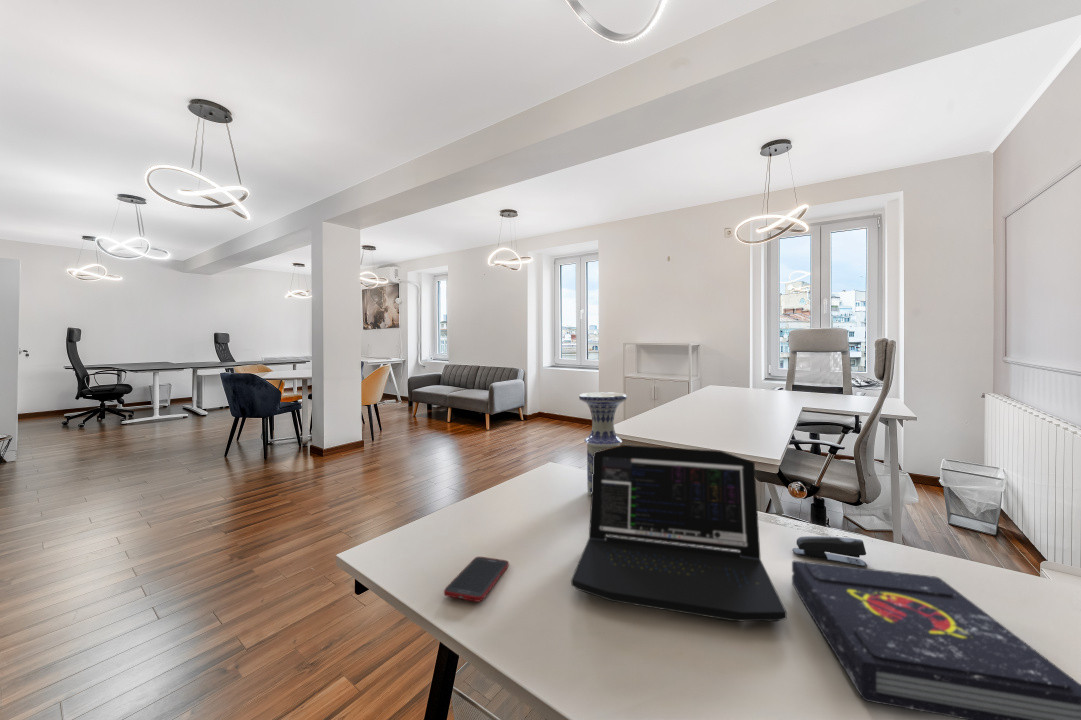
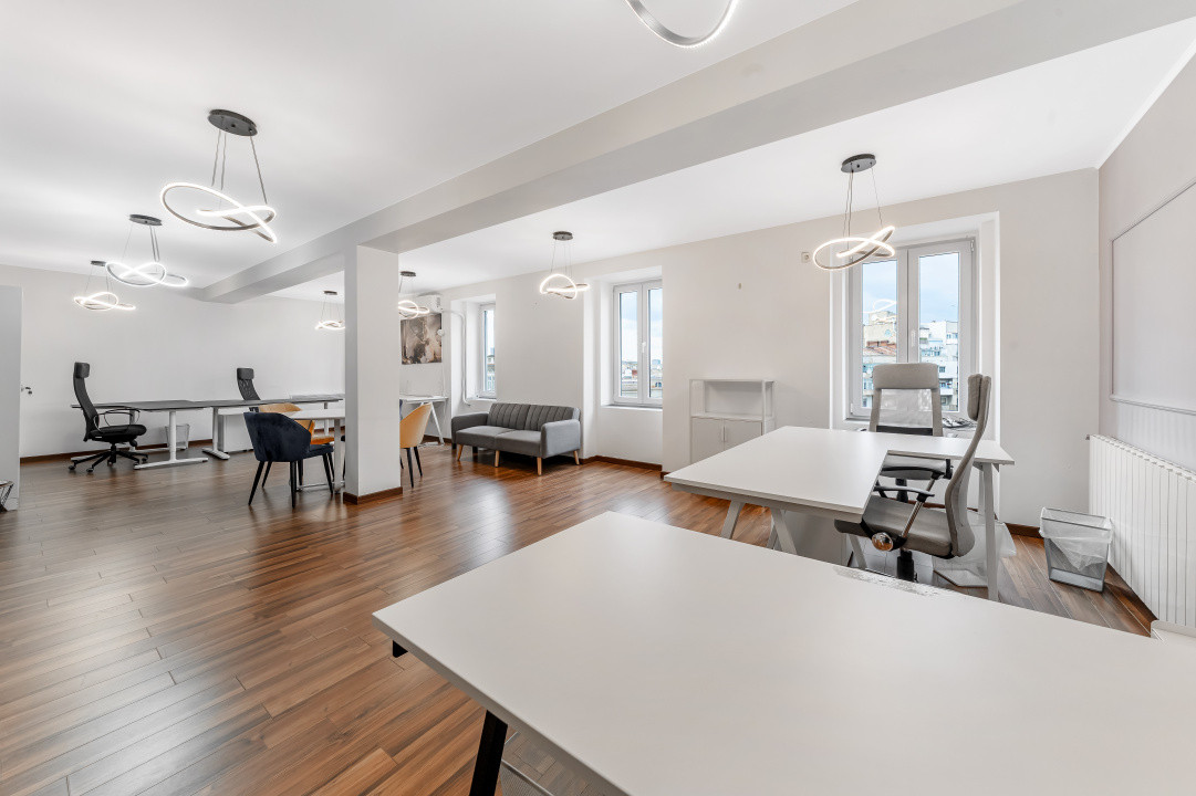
- vase [578,391,628,496]
- stapler [791,535,868,568]
- laptop [570,444,788,622]
- book [791,560,1081,720]
- cell phone [443,556,510,603]
